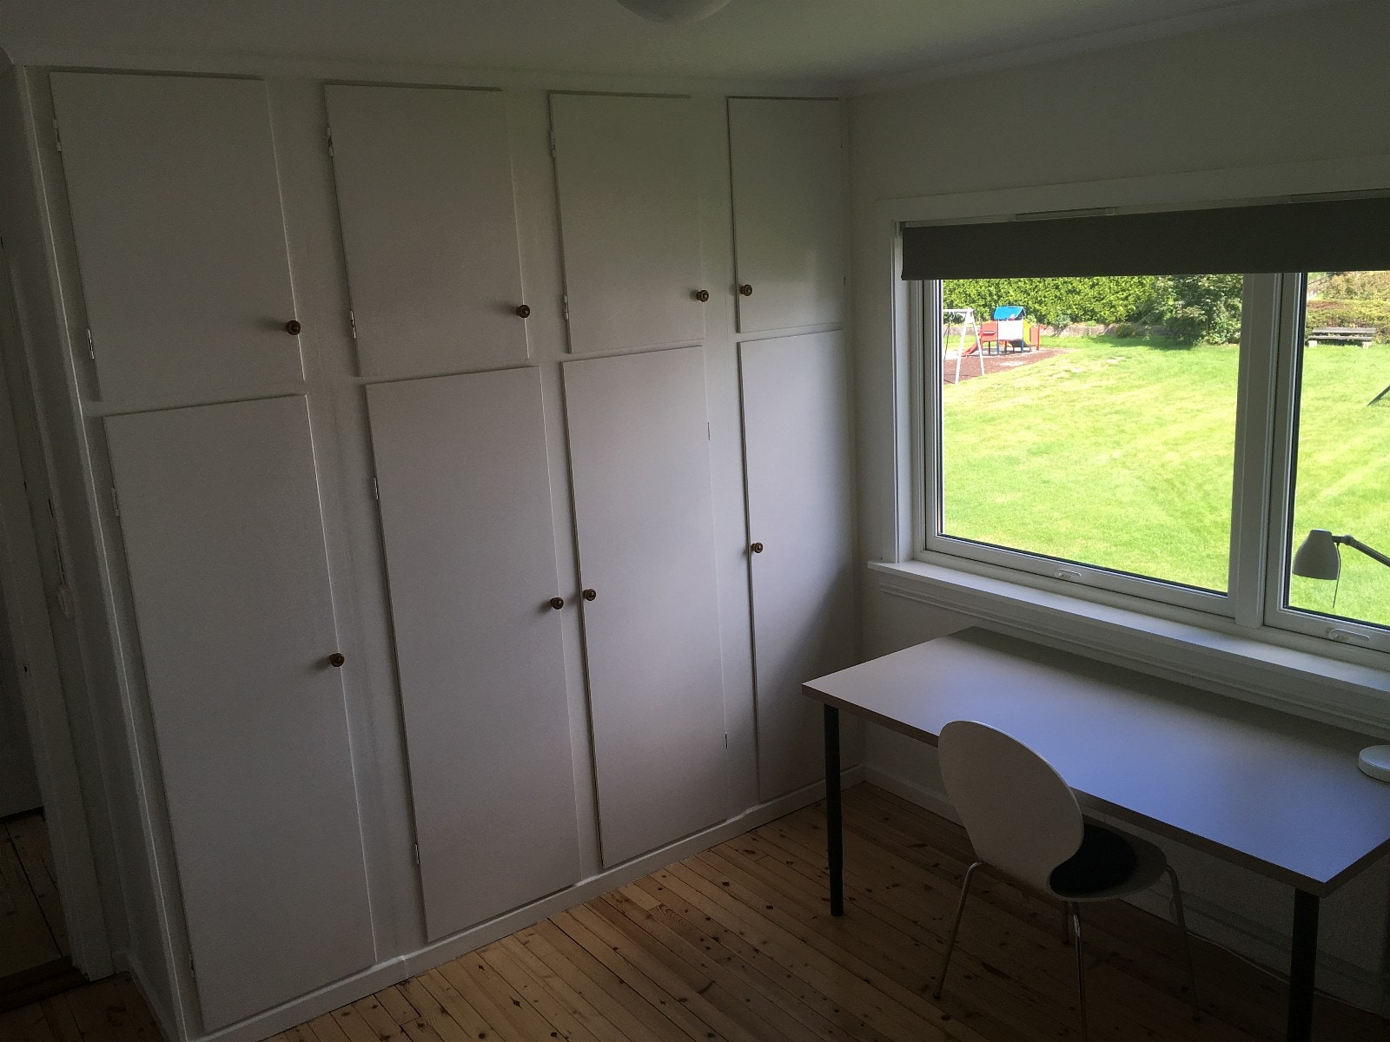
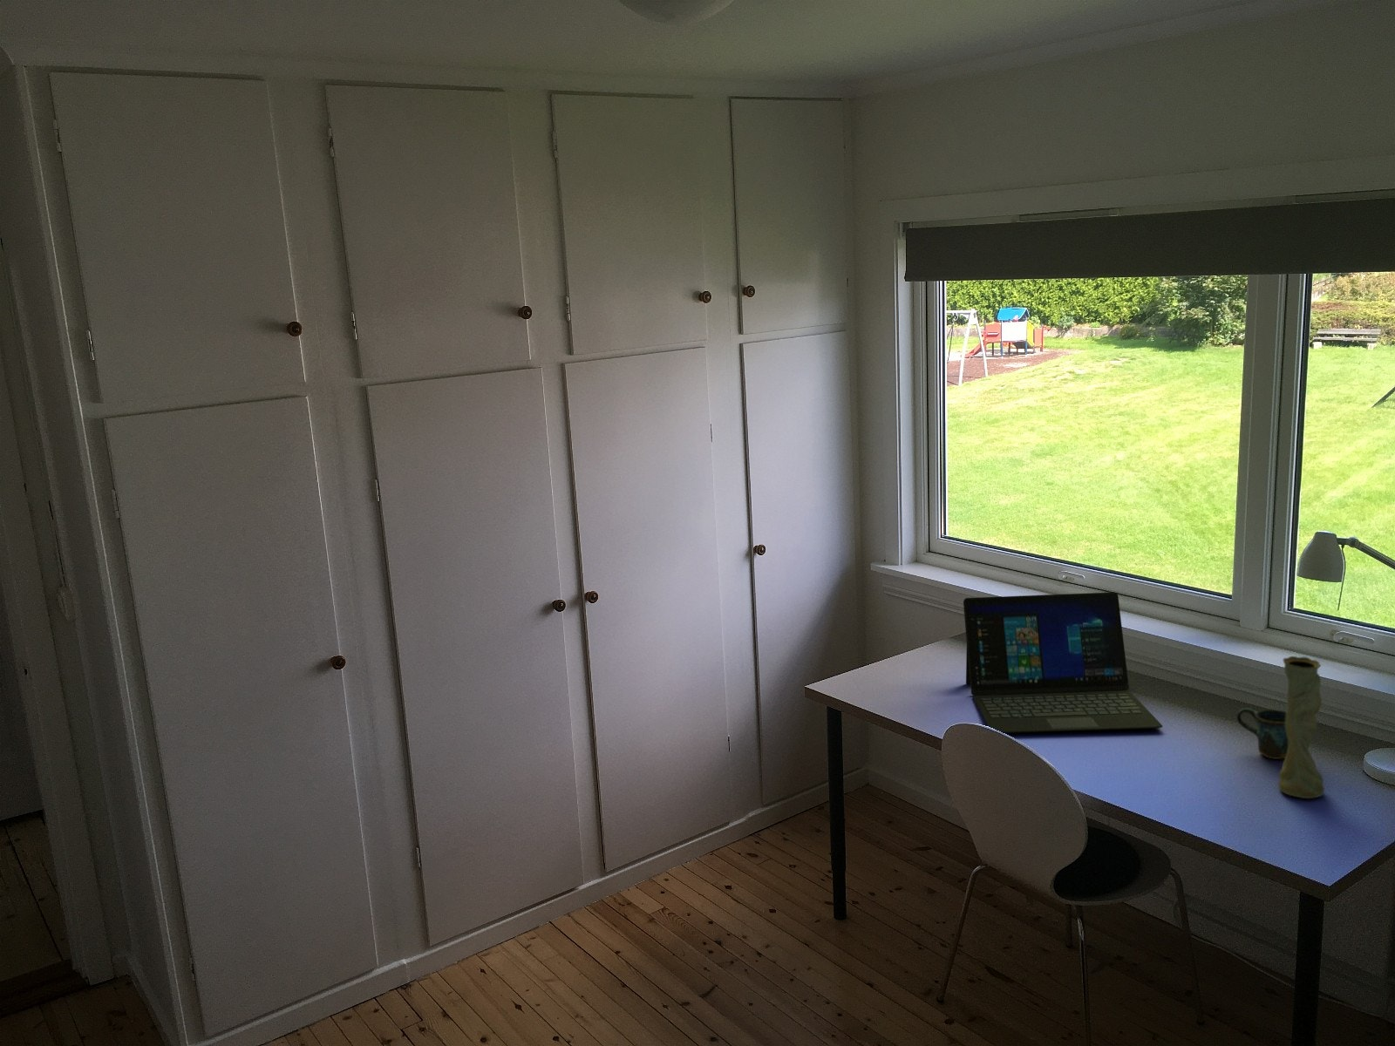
+ vase [1277,656,1326,799]
+ laptop [962,591,1163,734]
+ mug [1237,706,1288,760]
